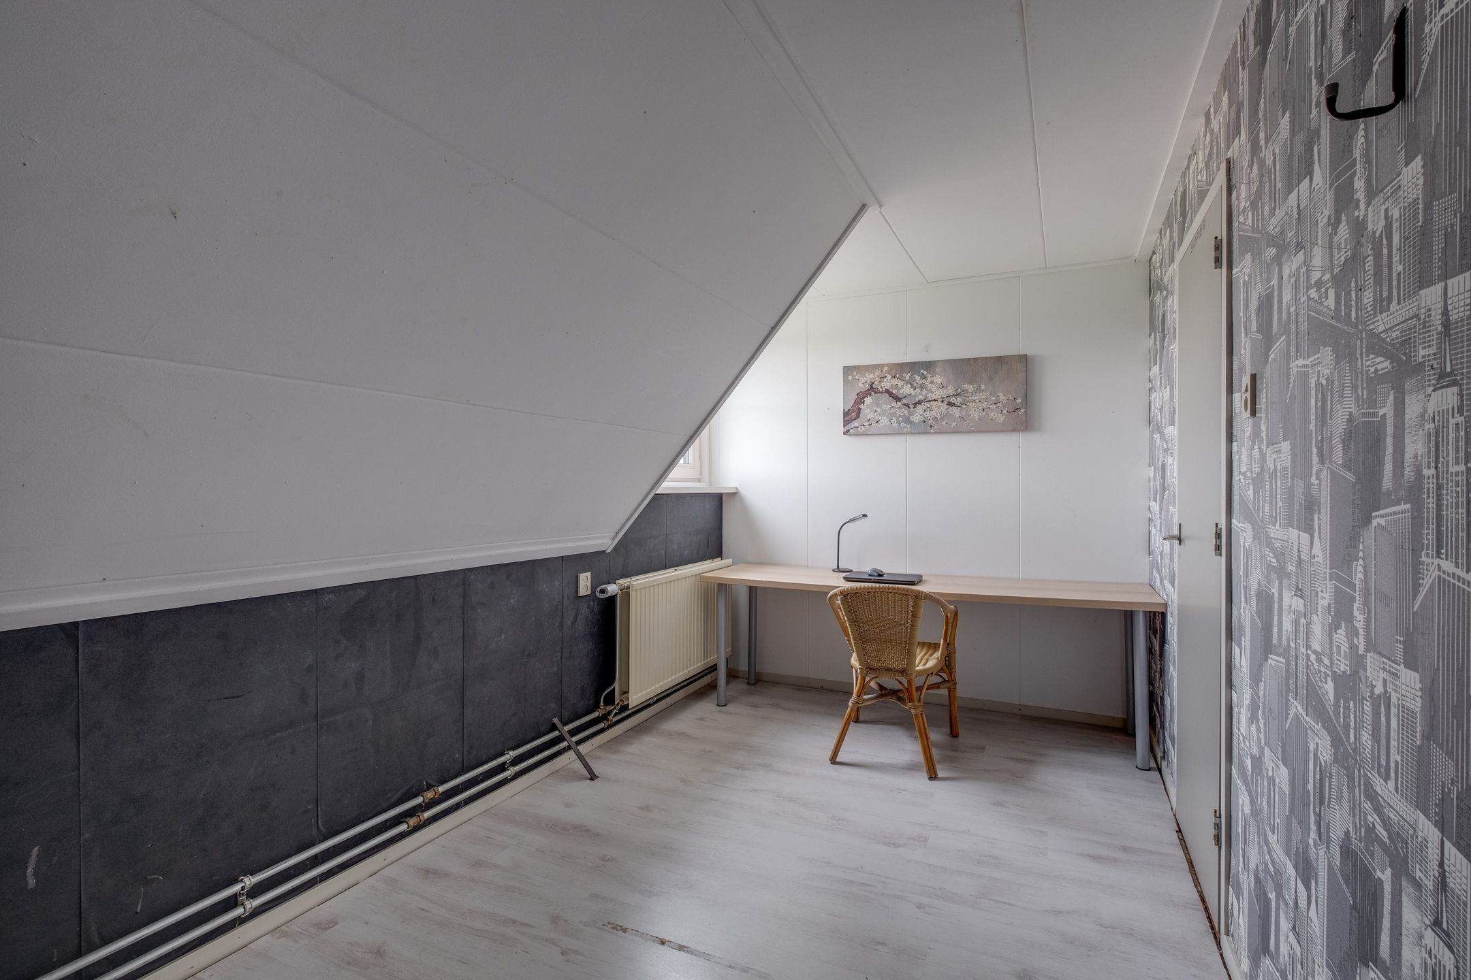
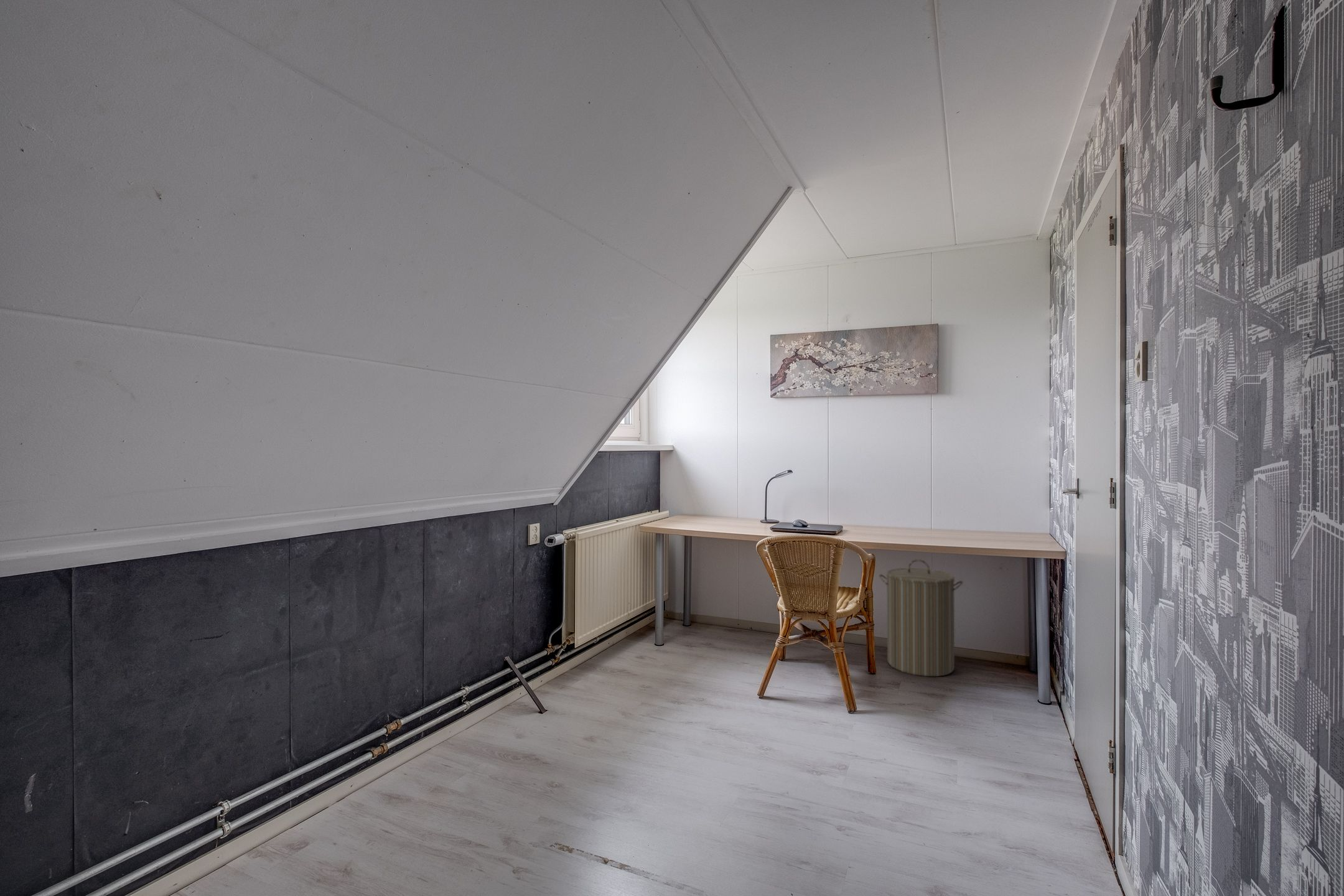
+ laundry hamper [879,559,964,677]
